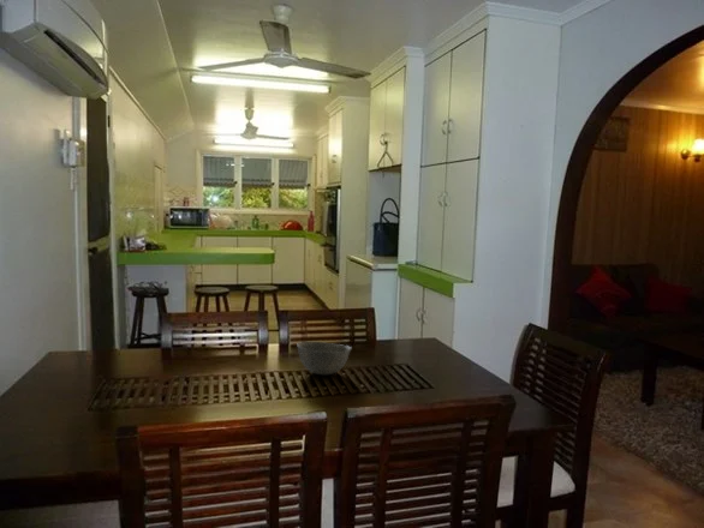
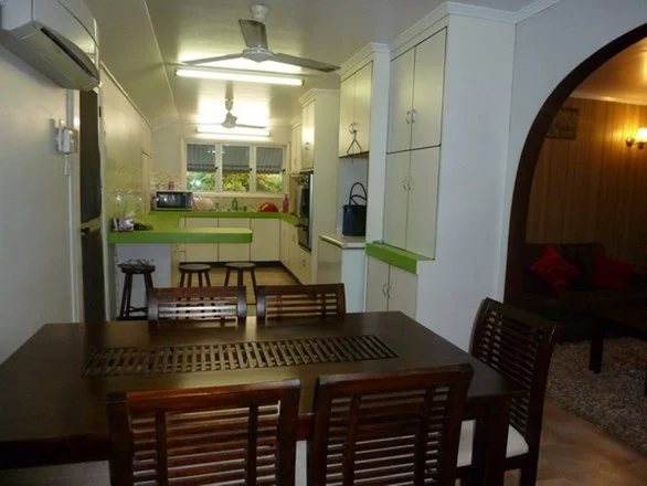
- bowl [296,341,352,376]
